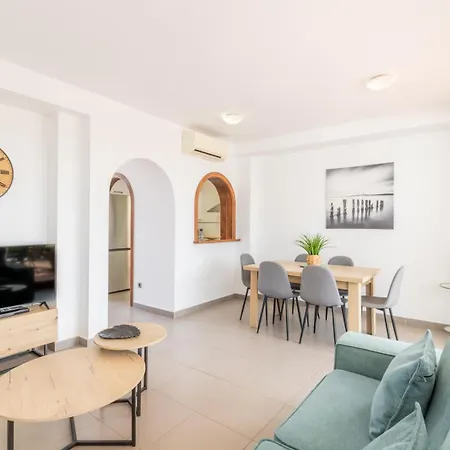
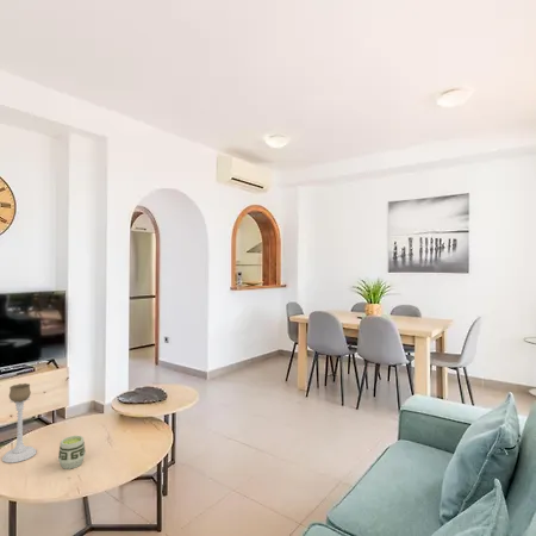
+ candle holder [1,382,38,463]
+ cup [57,435,87,470]
